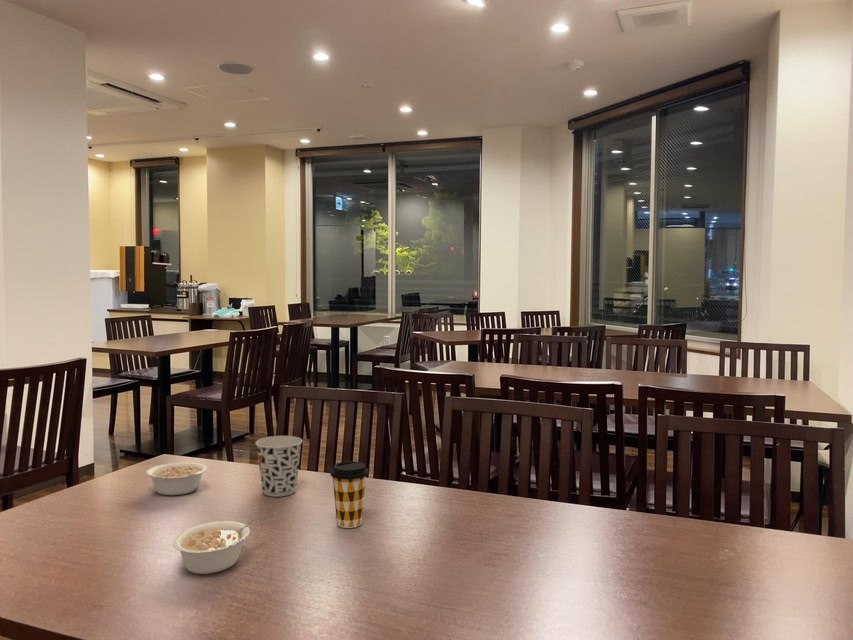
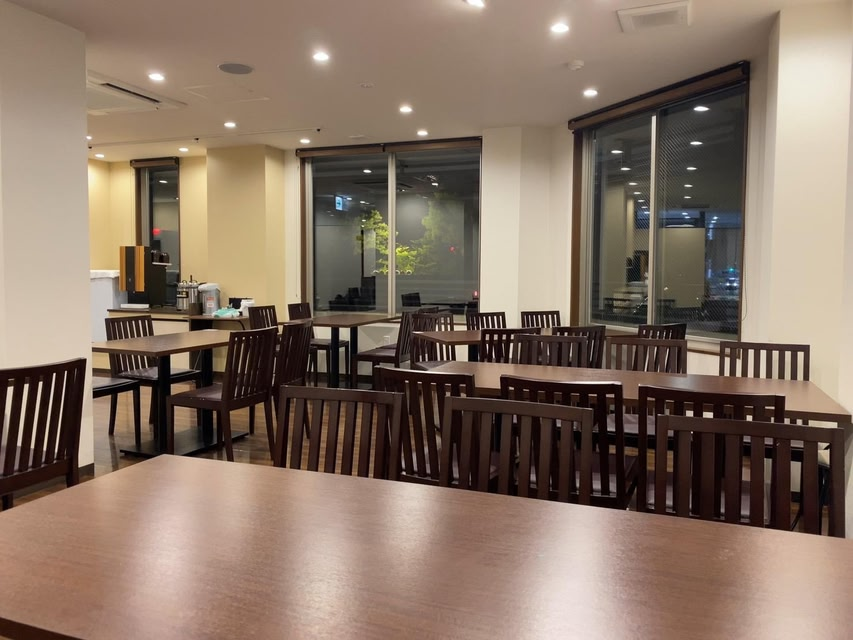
- coffee cup [329,460,369,529]
- cup [255,435,303,498]
- legume [172,515,263,575]
- legume [145,461,208,496]
